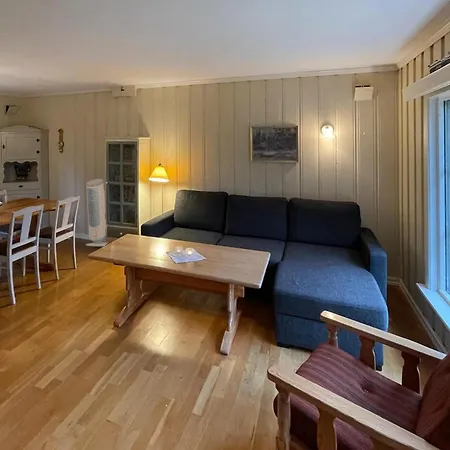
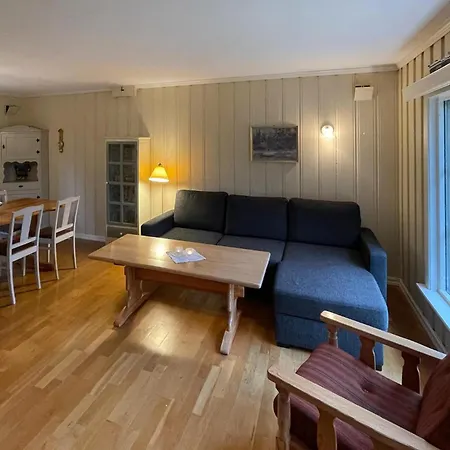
- air purifier [85,178,108,247]
